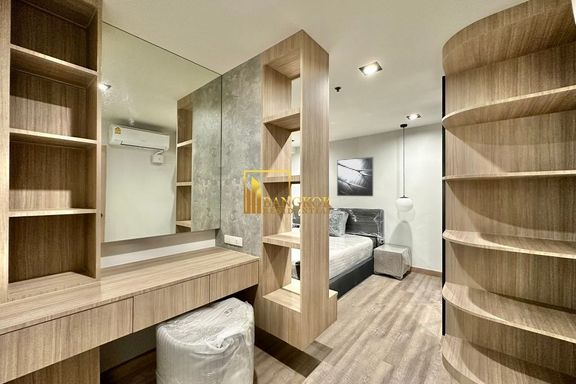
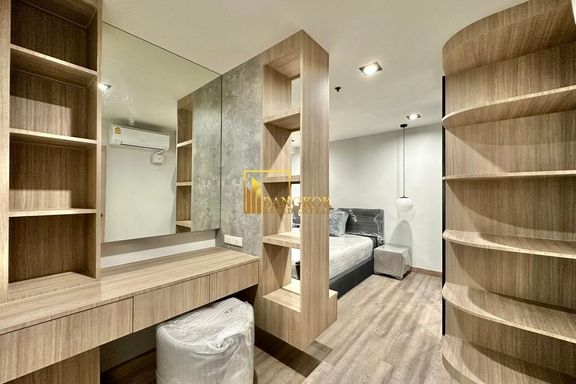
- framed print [336,156,374,197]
